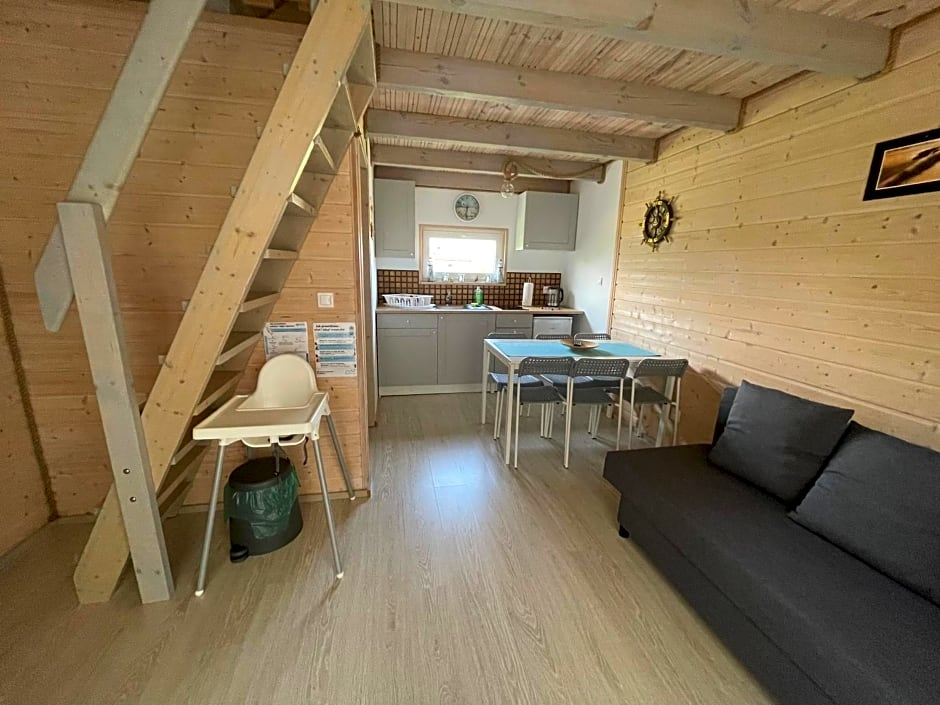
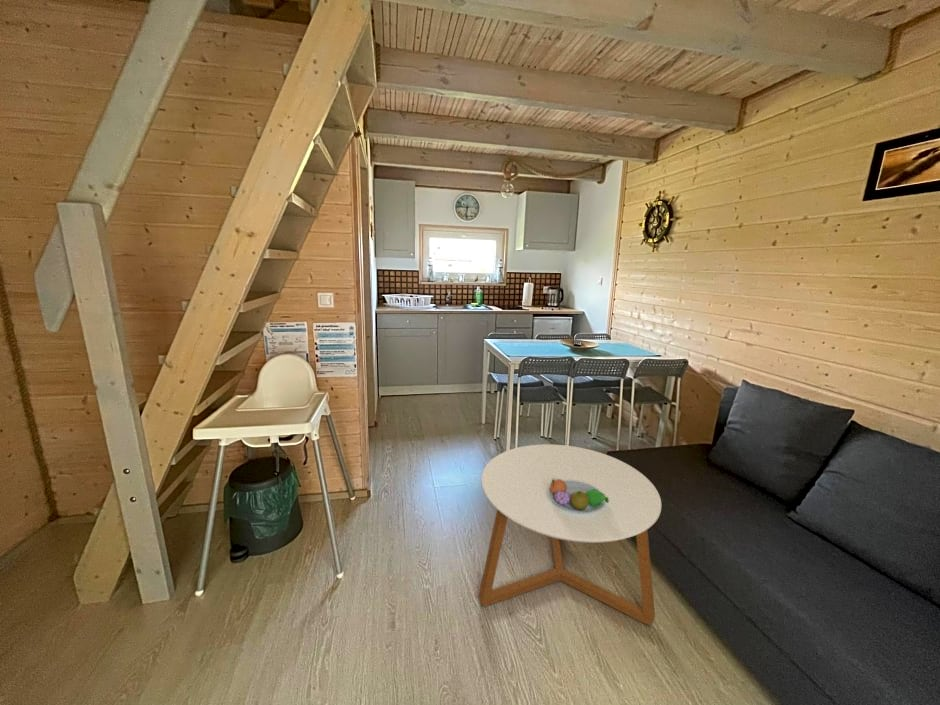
+ fruit bowl [548,478,609,514]
+ coffee table [477,443,662,626]
